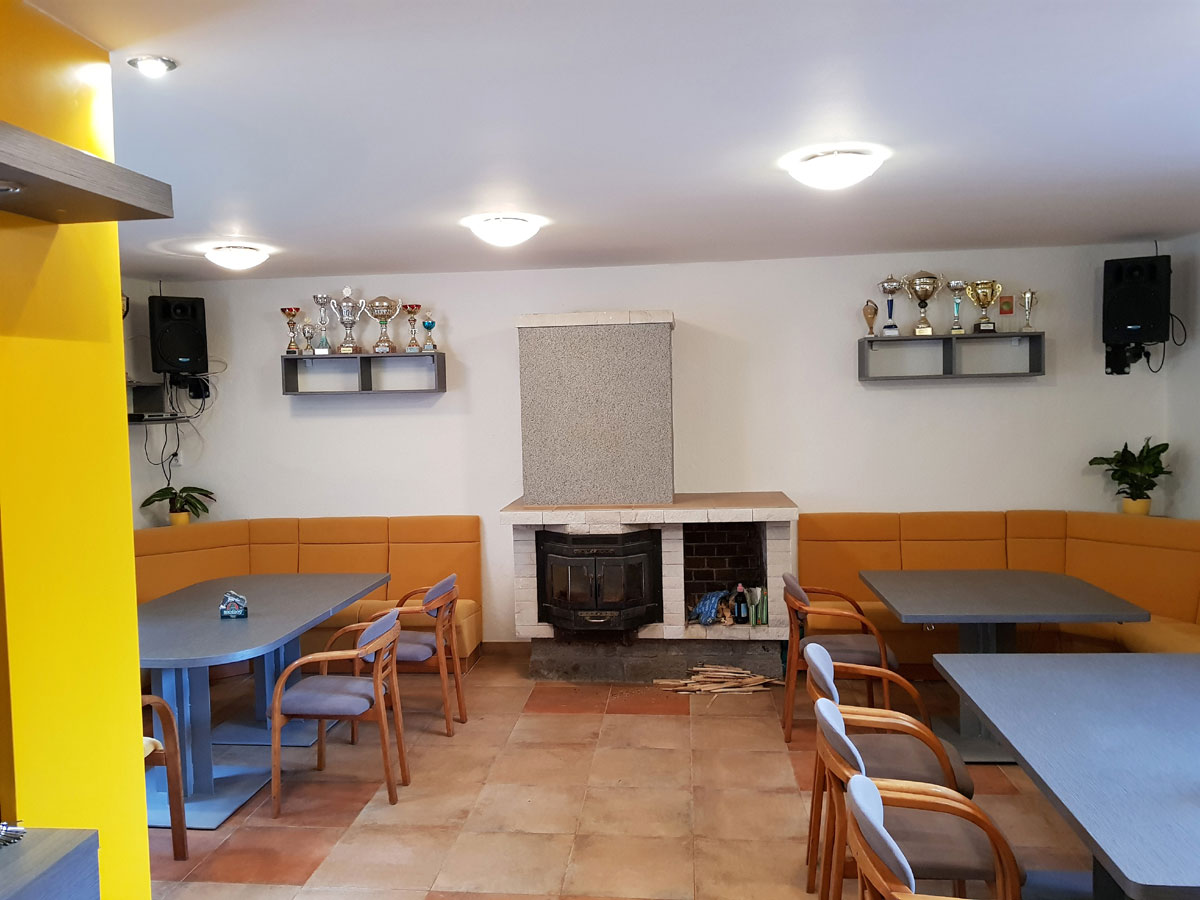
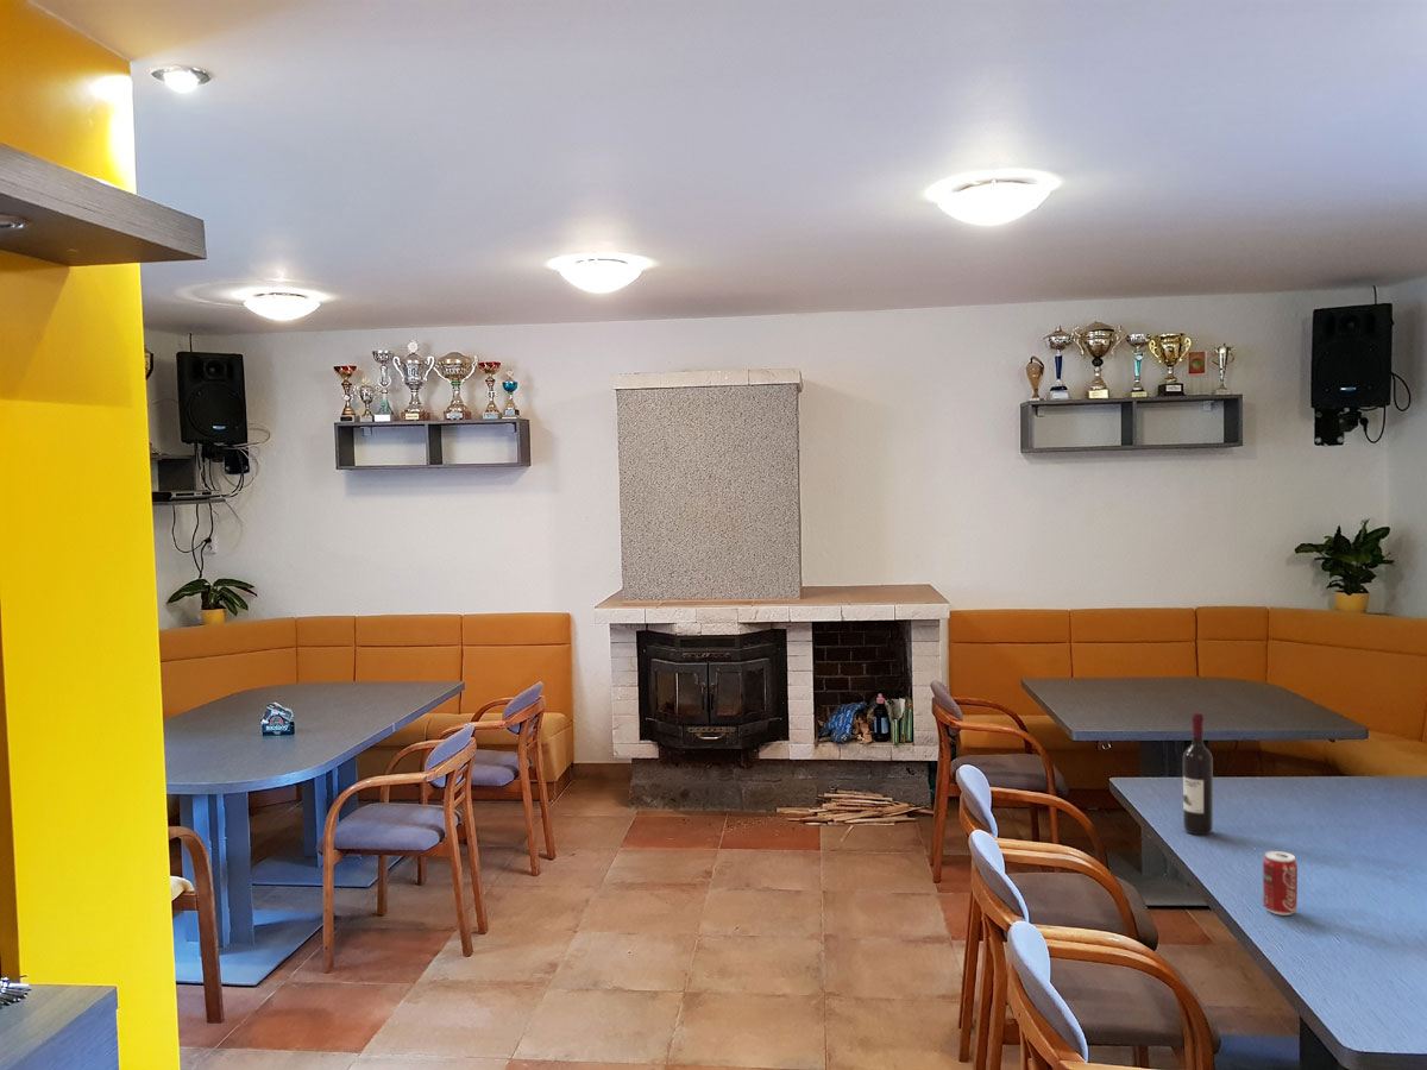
+ wine bottle [1182,711,1214,836]
+ beverage can [1262,850,1299,917]
